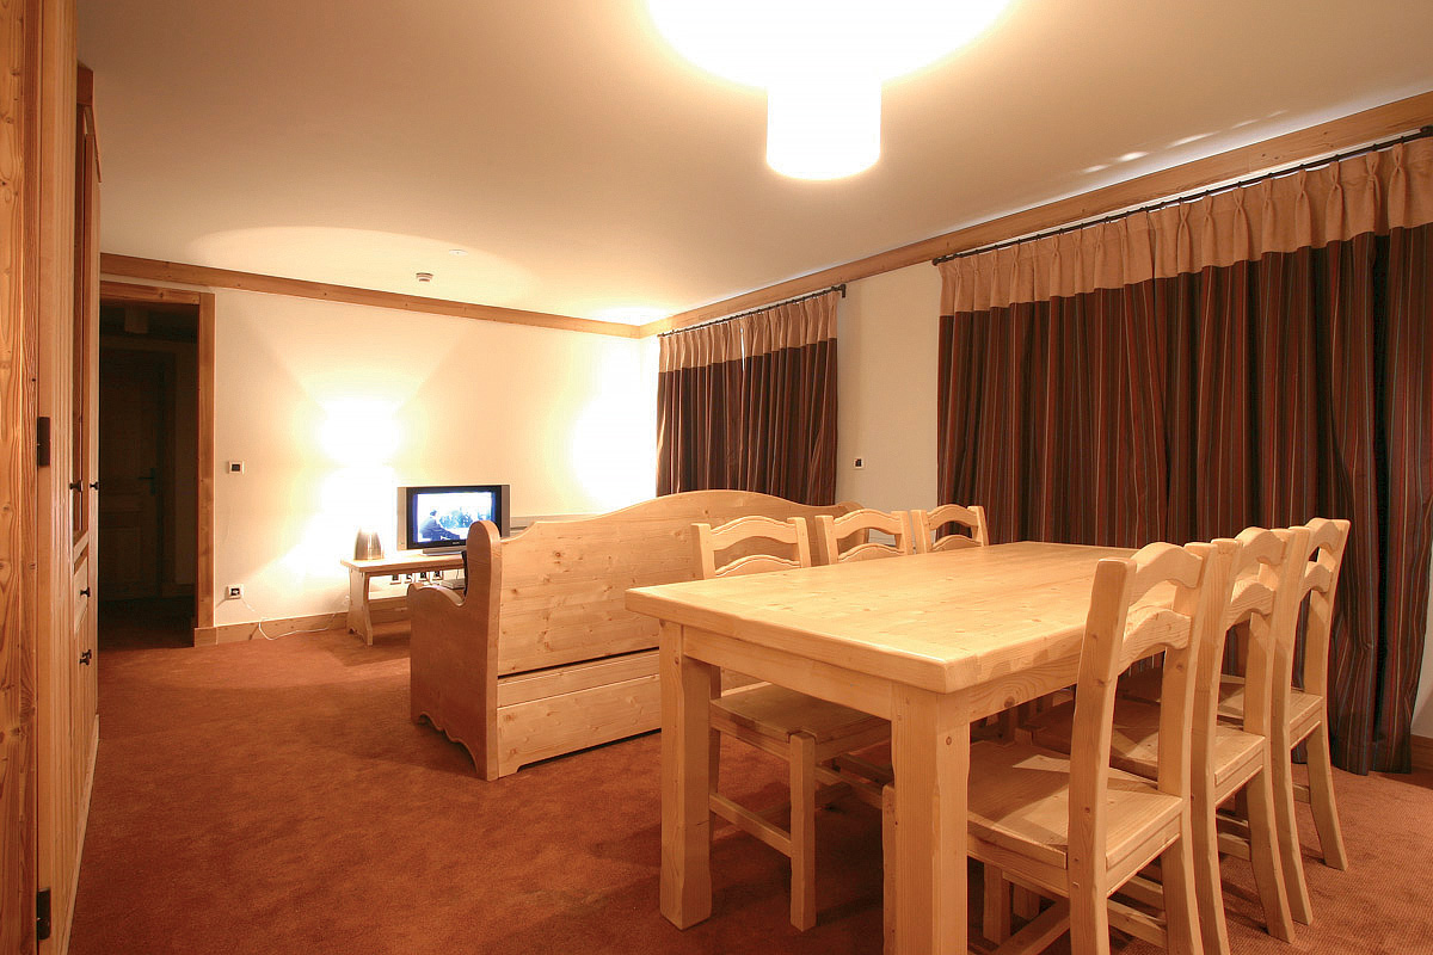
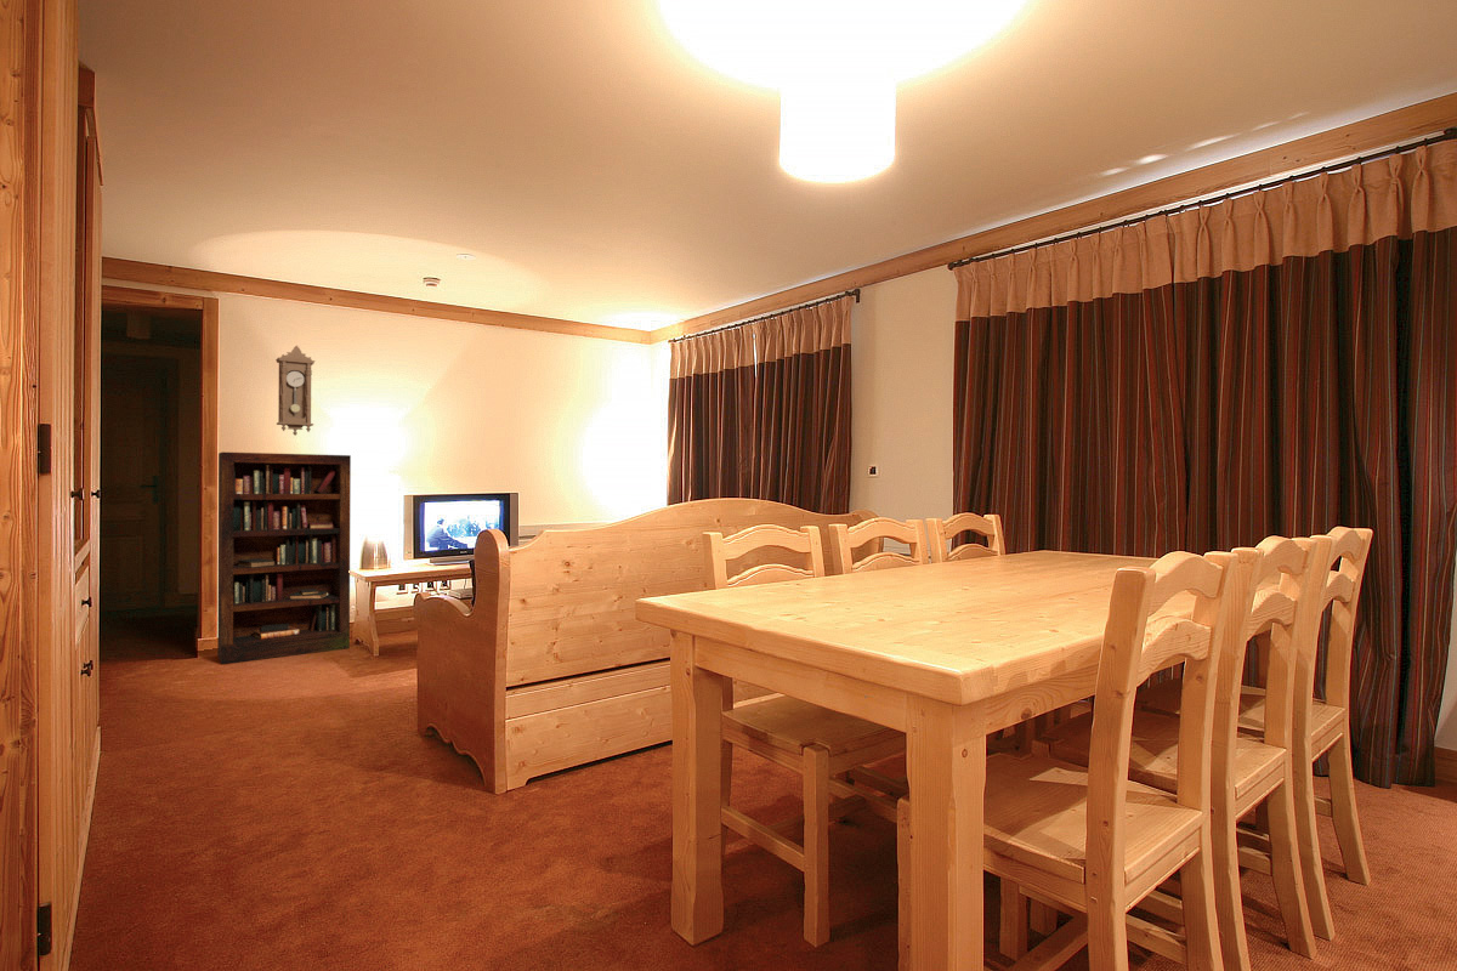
+ bookcase [216,450,352,665]
+ pendulum clock [274,345,316,437]
